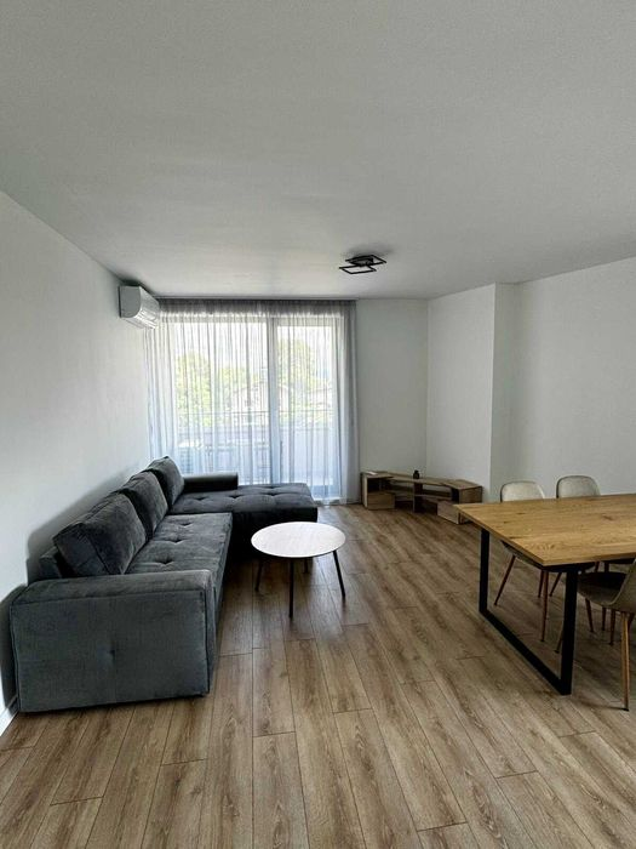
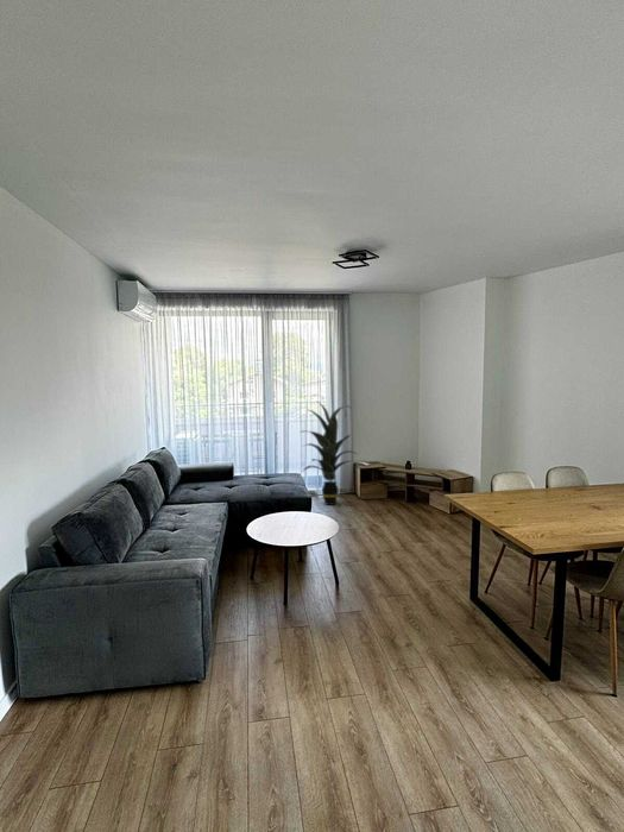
+ indoor plant [300,402,358,506]
